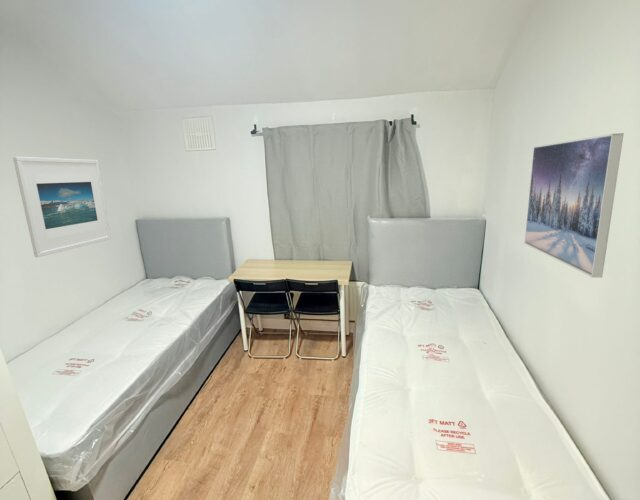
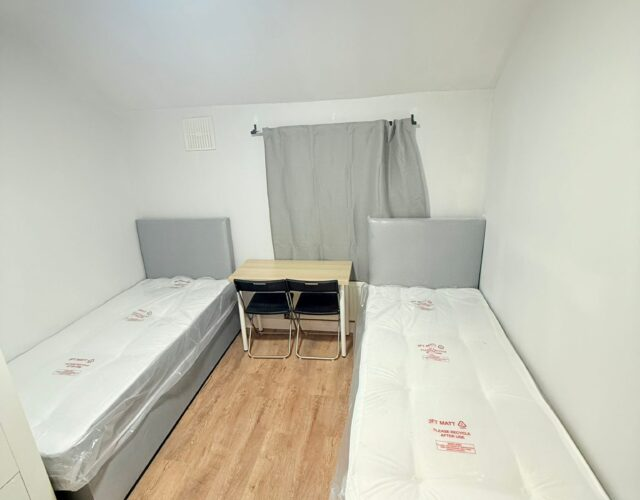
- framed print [523,132,625,279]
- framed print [12,156,112,258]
